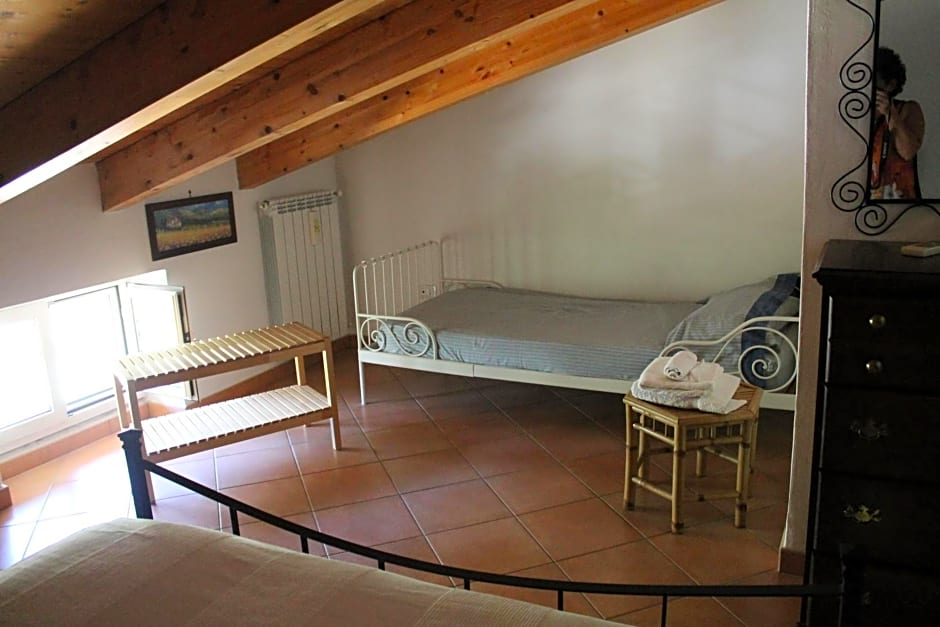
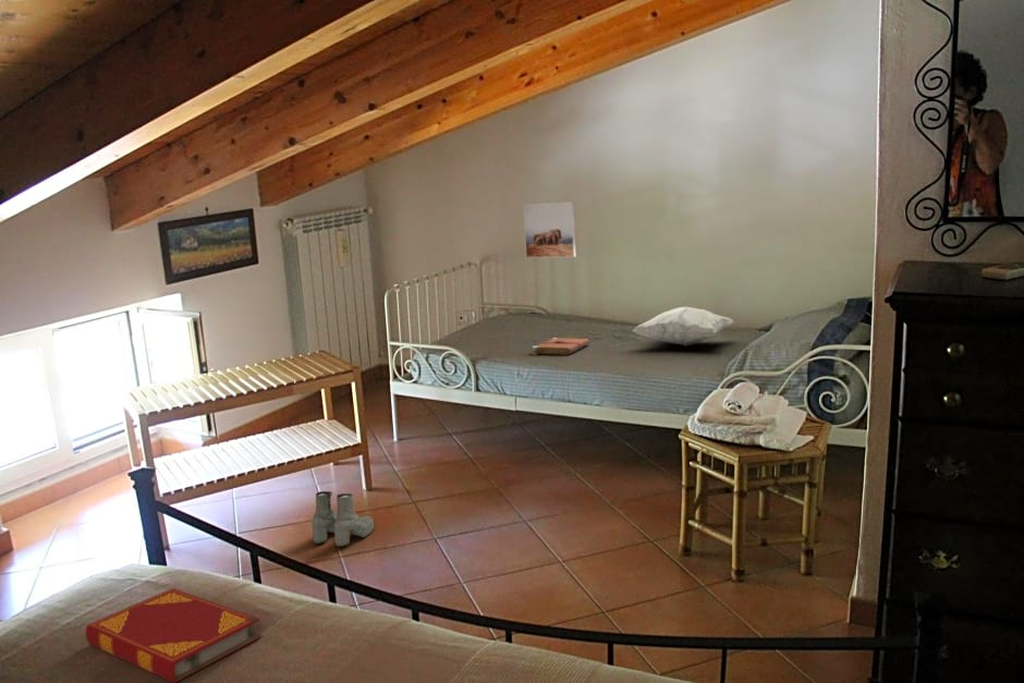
+ hardback book [85,587,263,683]
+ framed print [523,200,577,259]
+ boots [310,490,376,548]
+ book [531,337,590,356]
+ decorative pillow [631,306,734,347]
